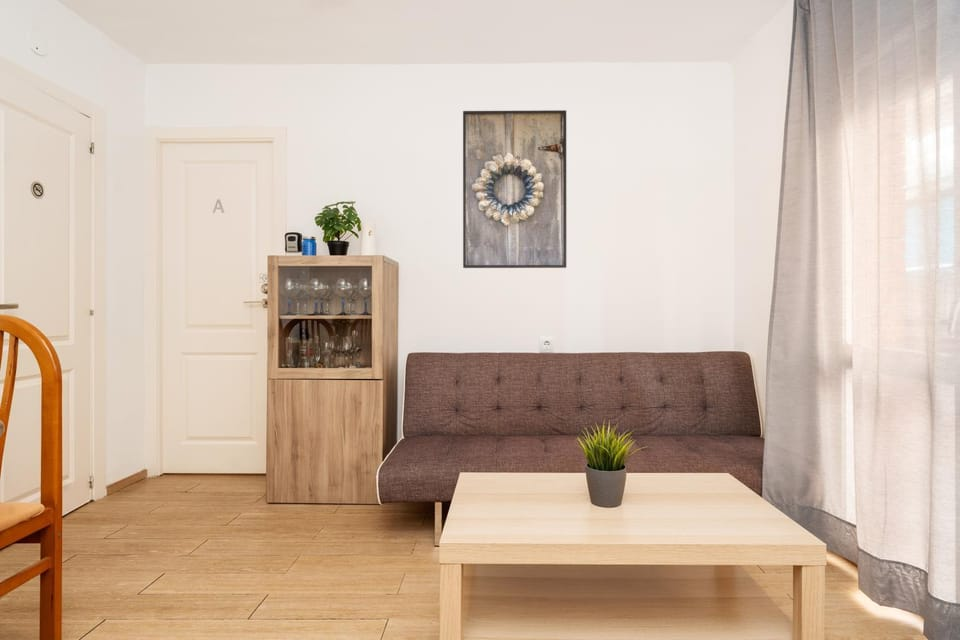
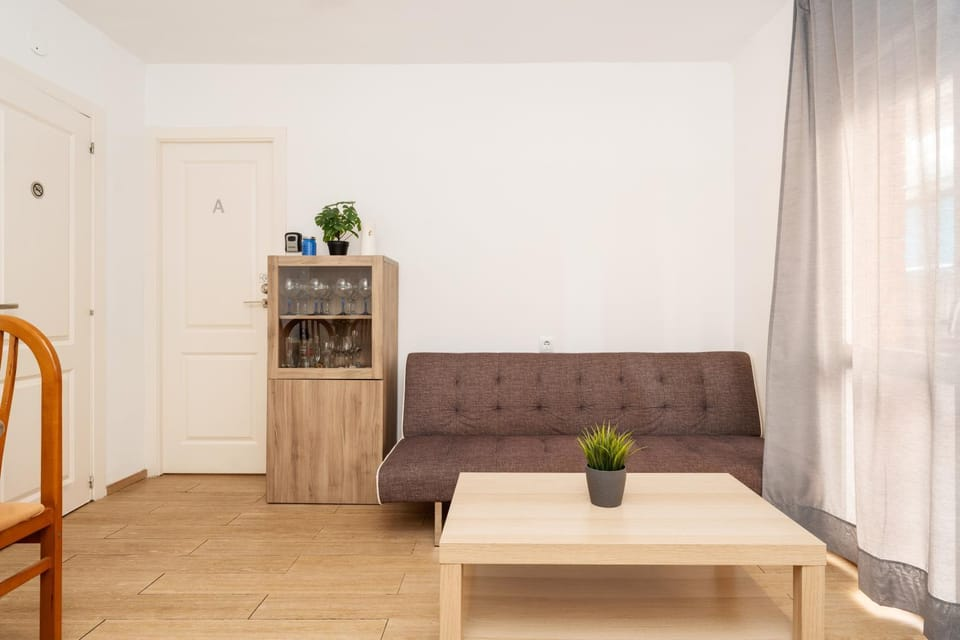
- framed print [462,109,567,269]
